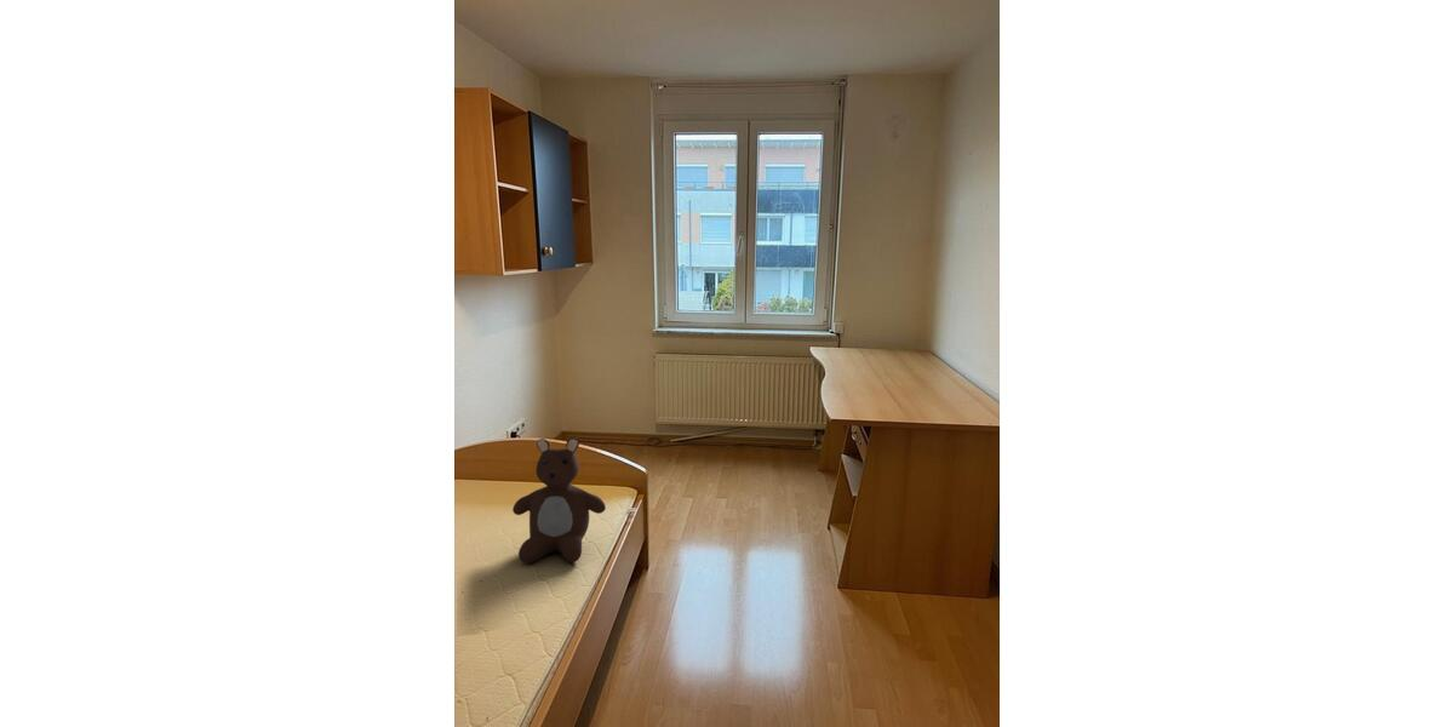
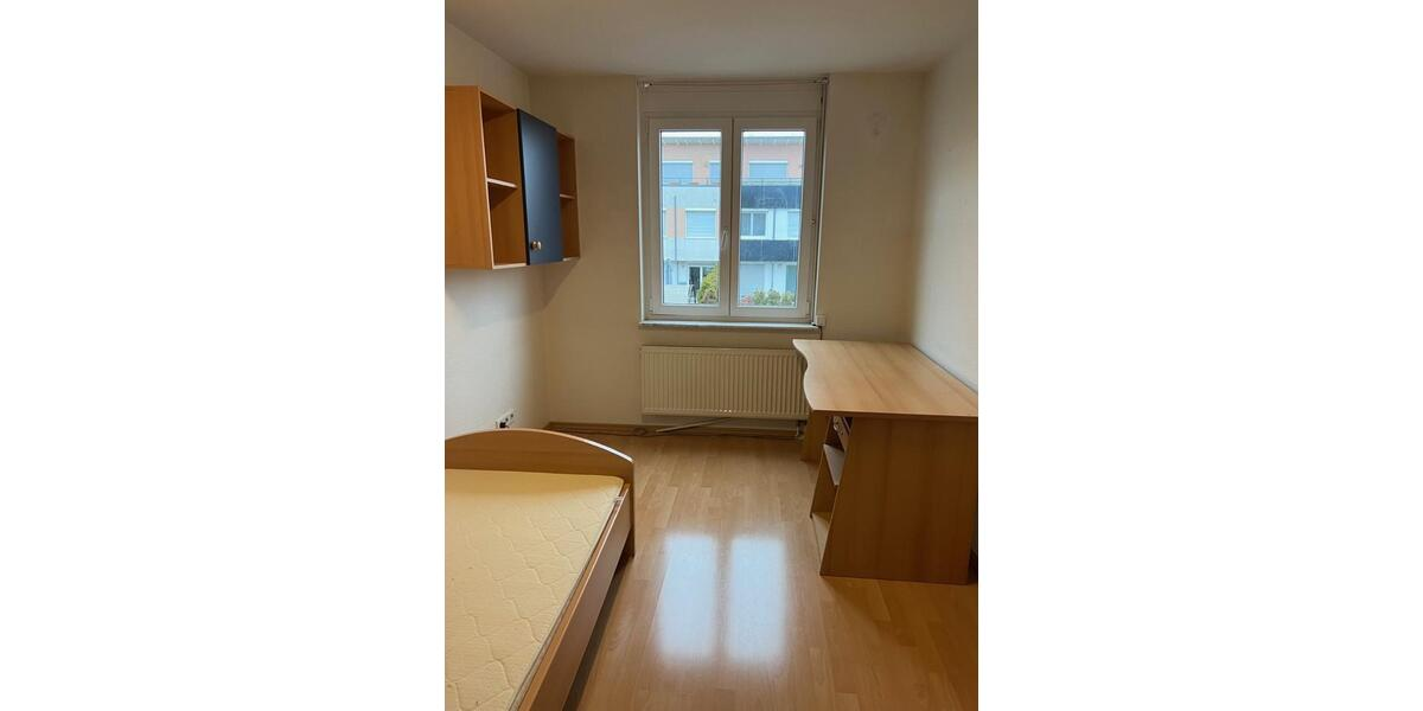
- teddy bear [511,437,607,565]
